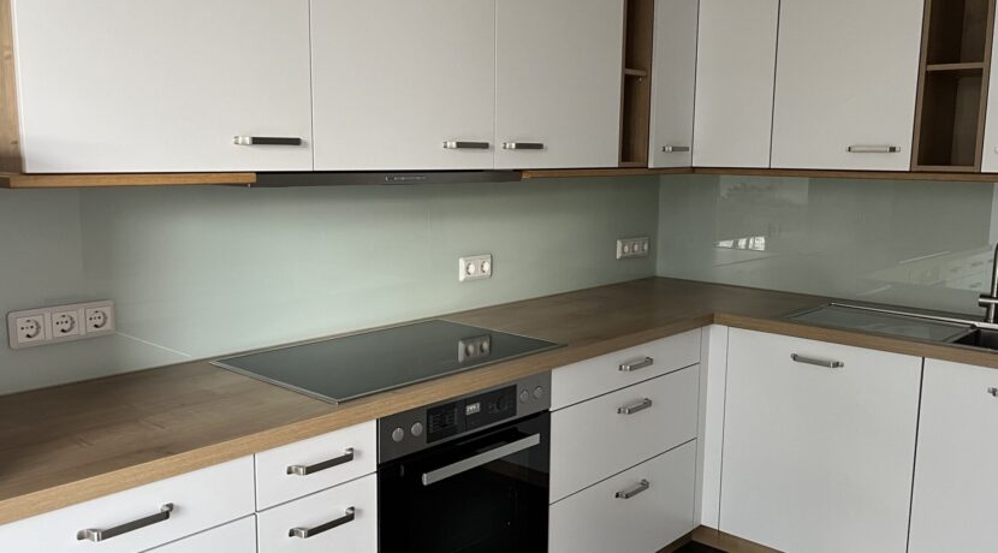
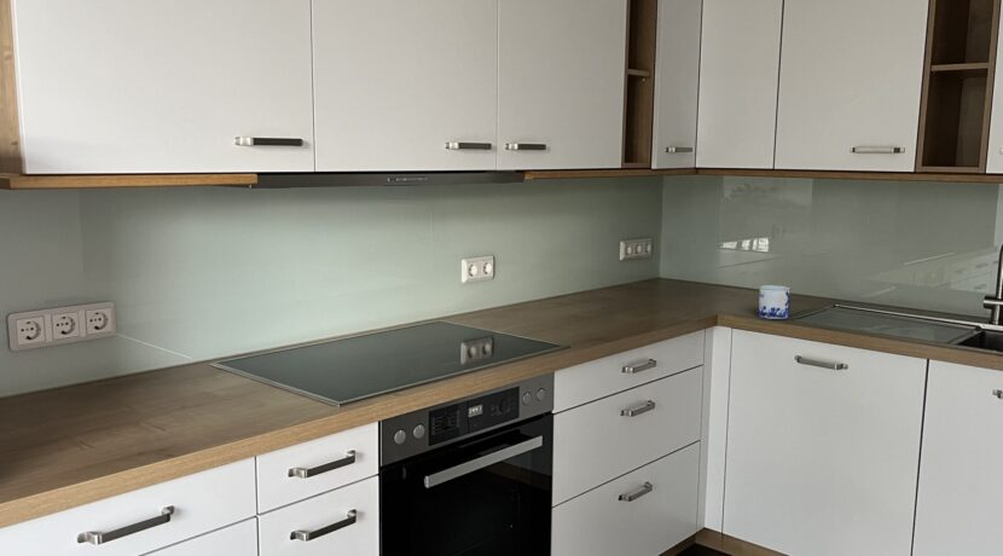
+ mug [758,284,792,320]
